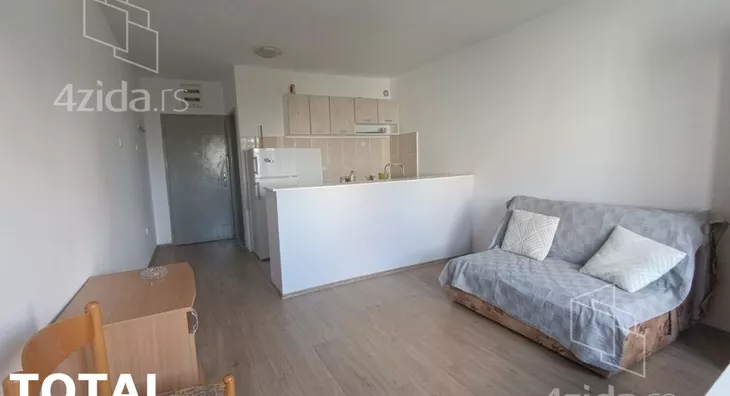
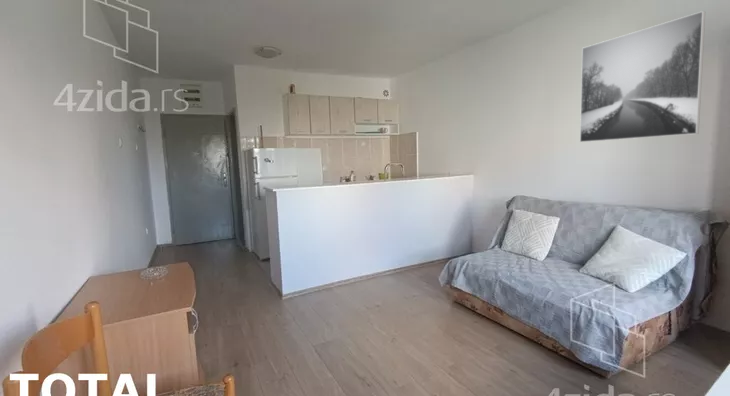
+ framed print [579,10,706,143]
